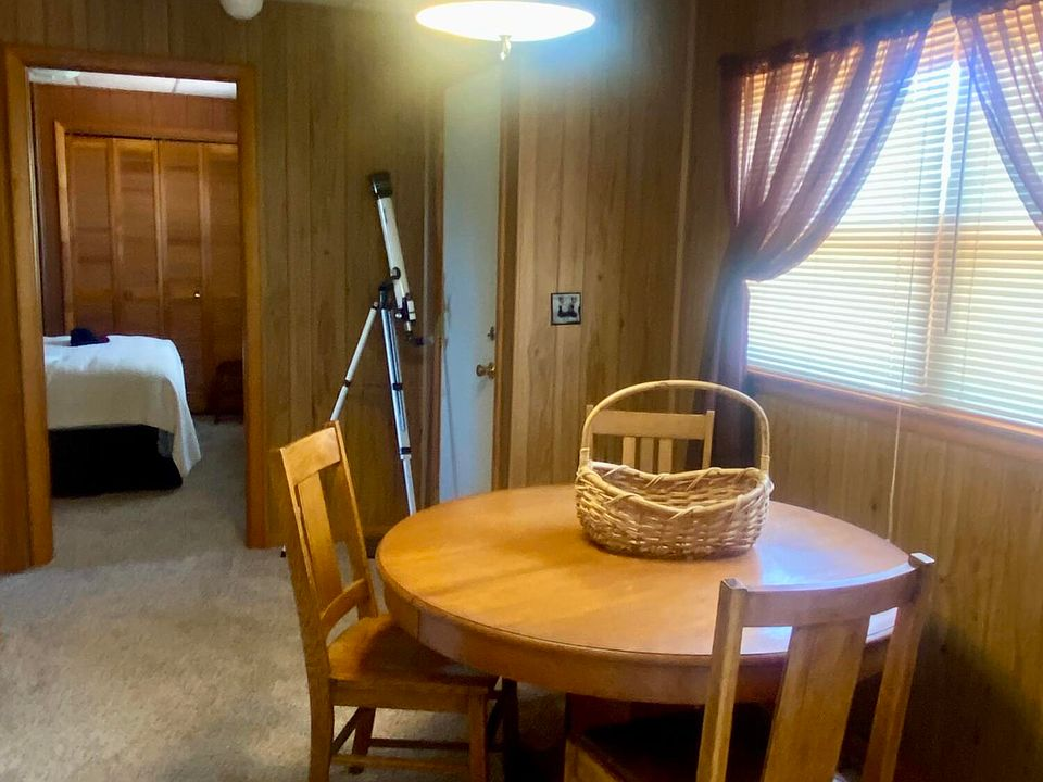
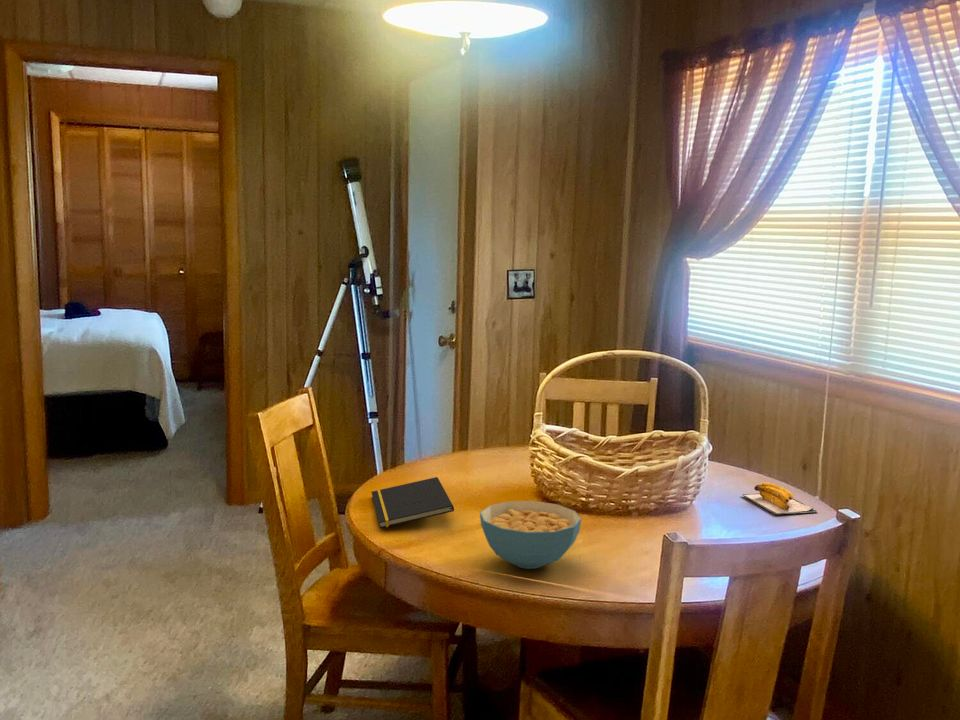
+ notepad [370,476,455,529]
+ banana [740,481,819,515]
+ cereal bowl [479,500,583,570]
